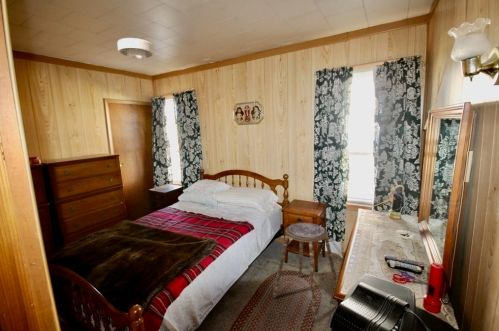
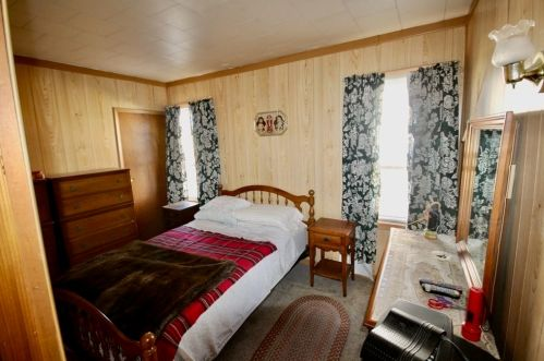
- stool [272,222,338,323]
- ceiling light [116,37,155,60]
